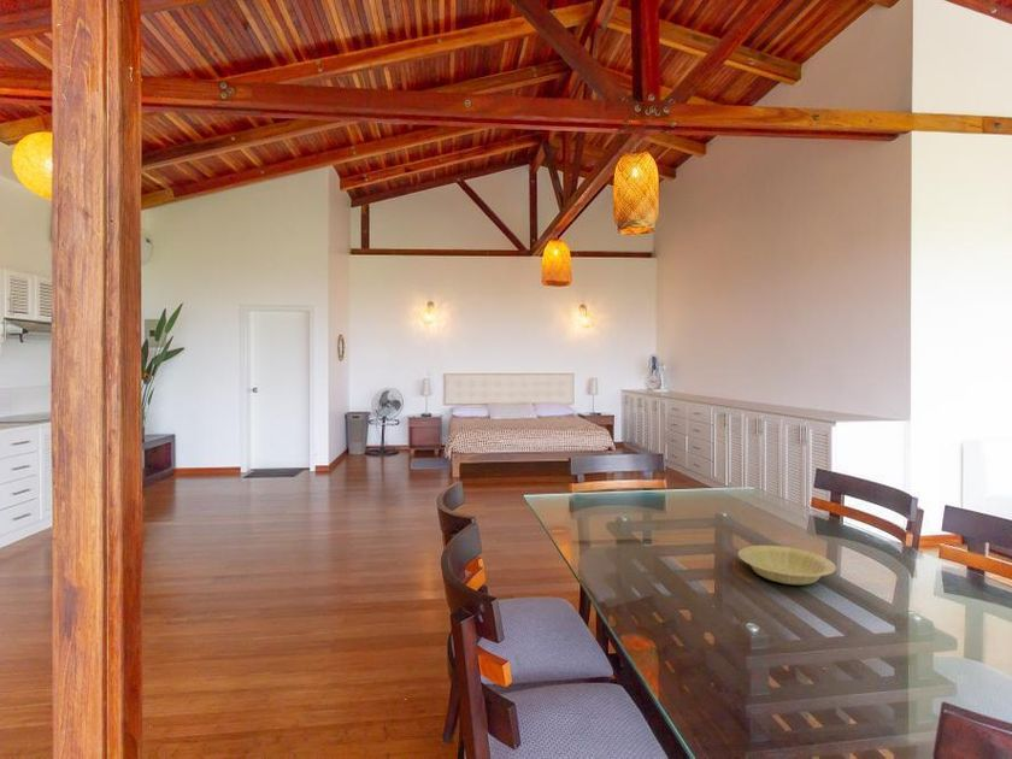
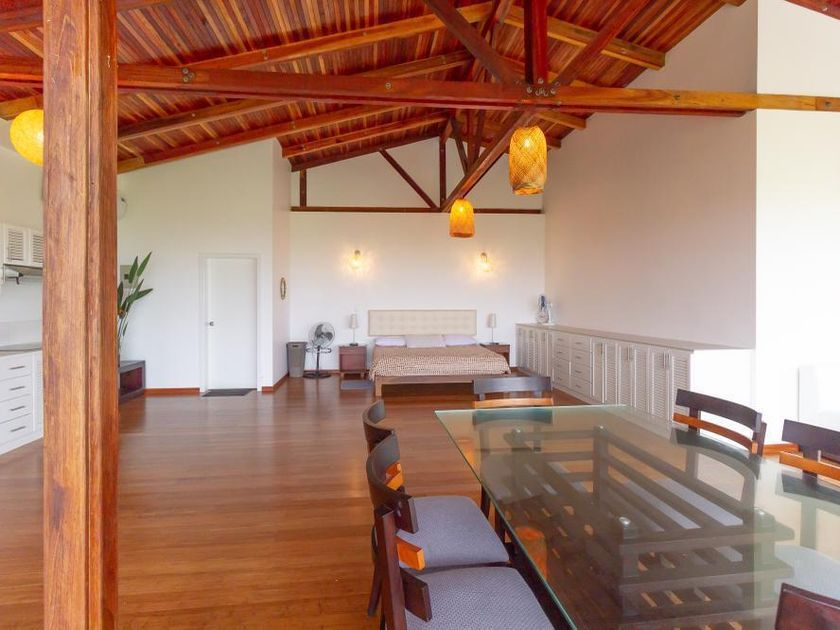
- bowl [736,545,837,586]
